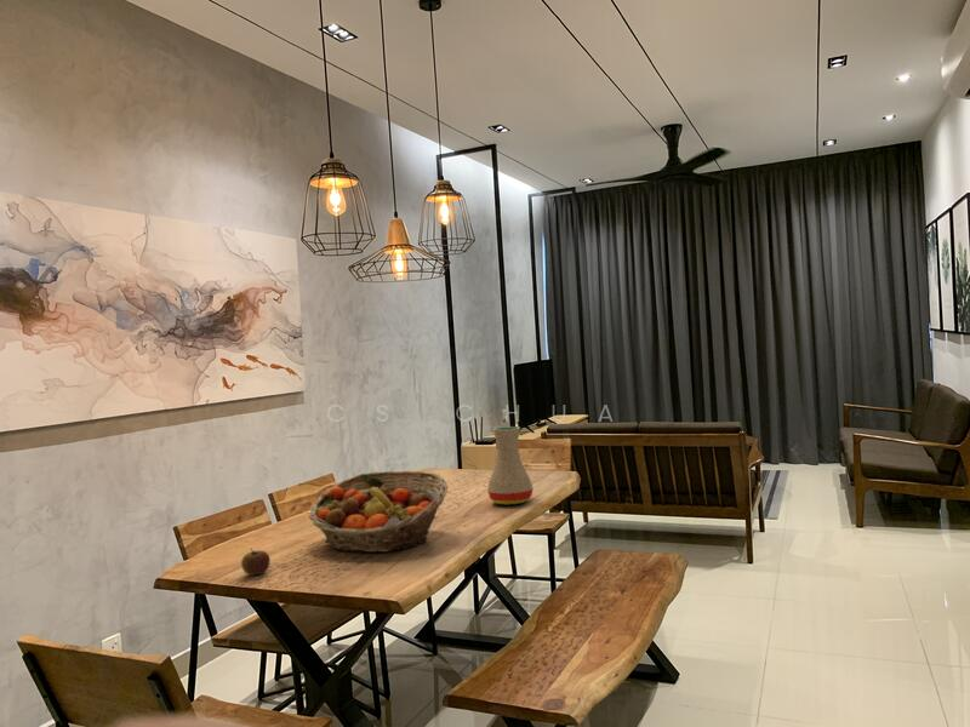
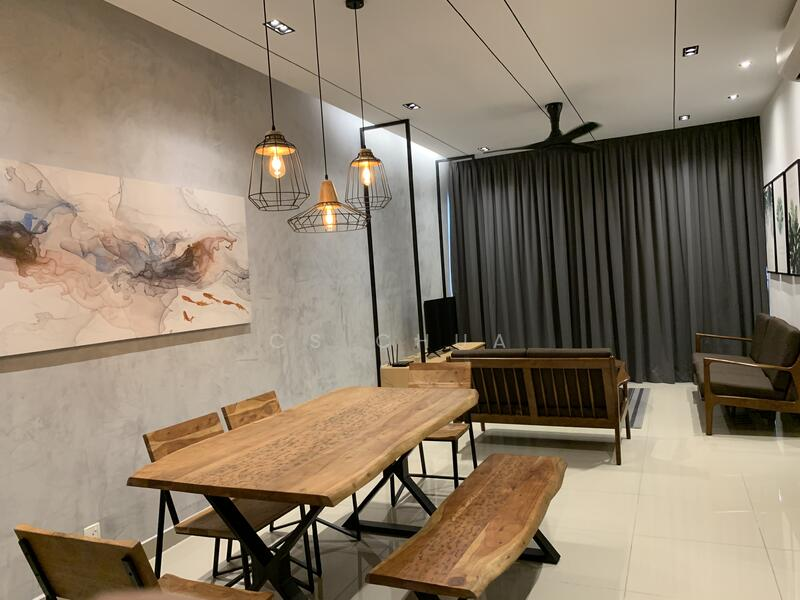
- vase [486,425,535,505]
- fruit basket [308,470,449,554]
- apple [240,548,272,577]
